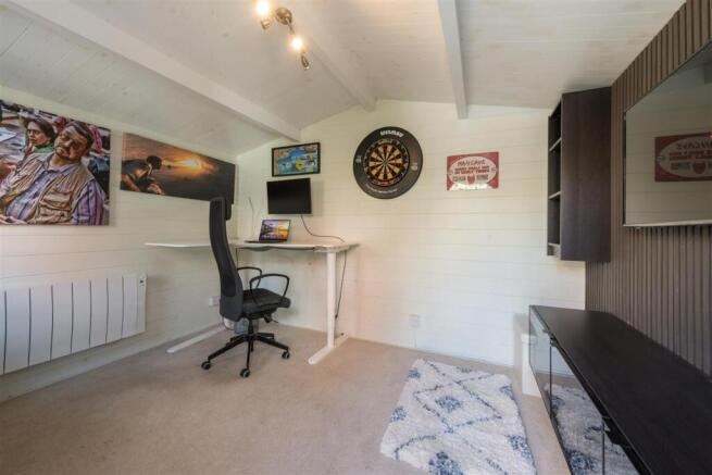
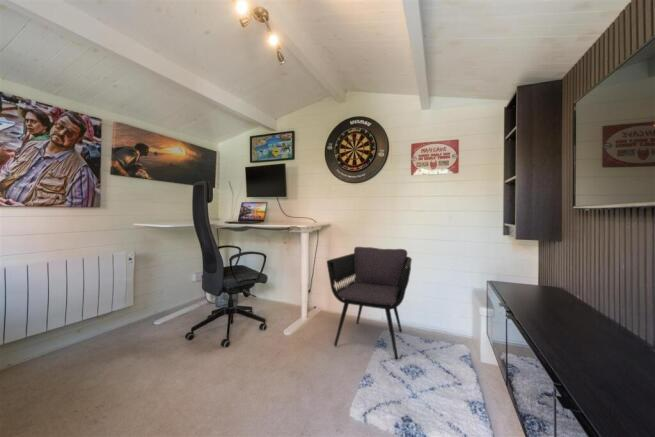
+ armchair [326,246,413,360]
